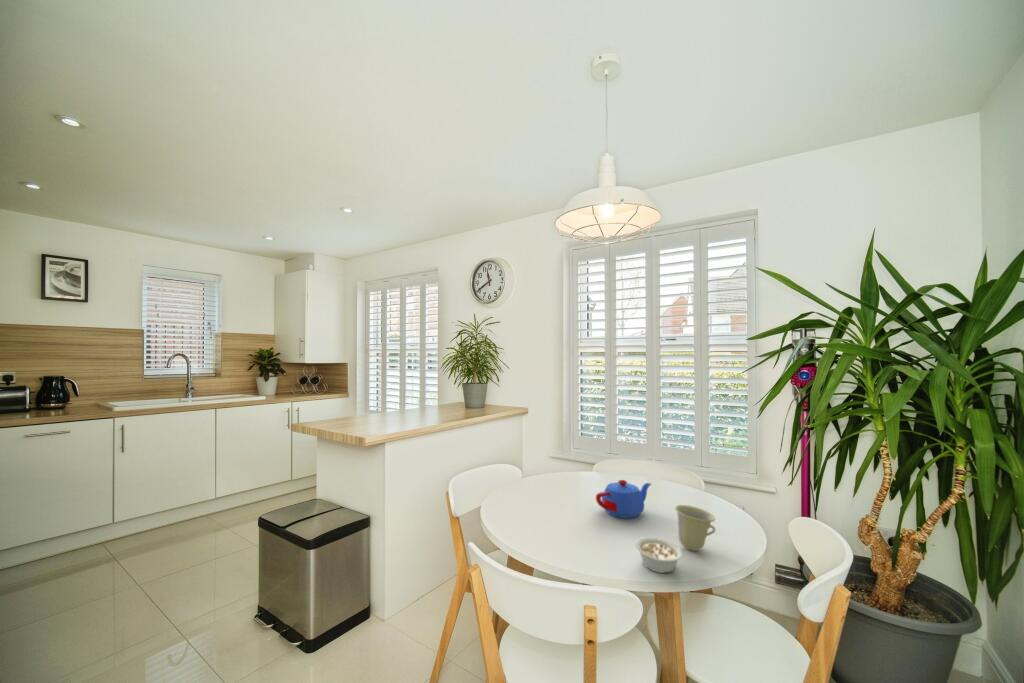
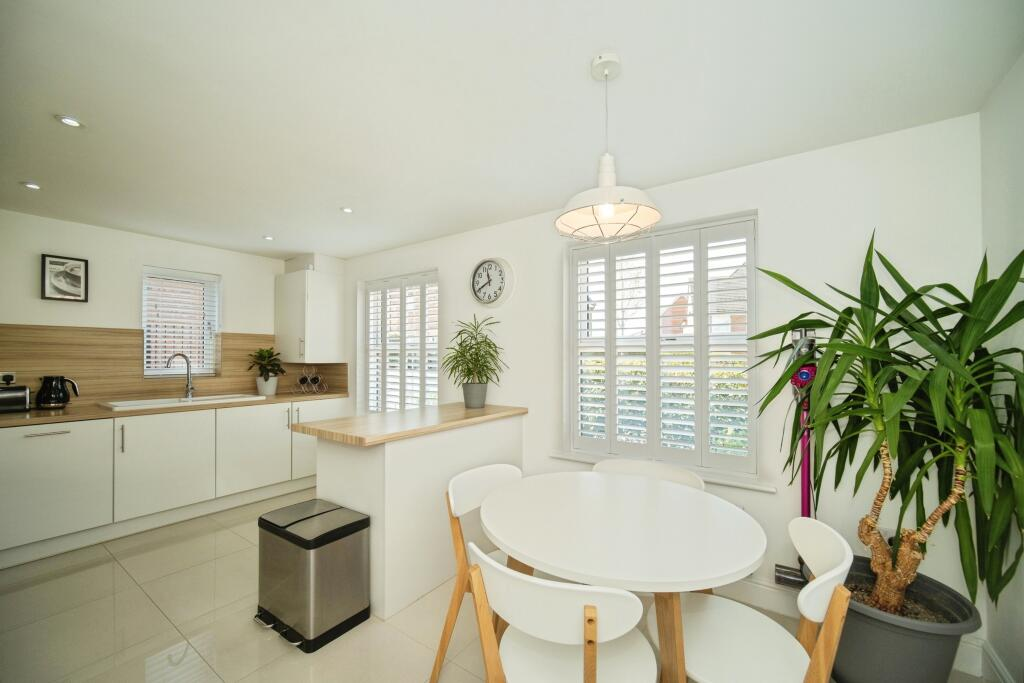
- teapot [595,479,652,519]
- legume [635,536,683,574]
- cup [674,504,716,552]
